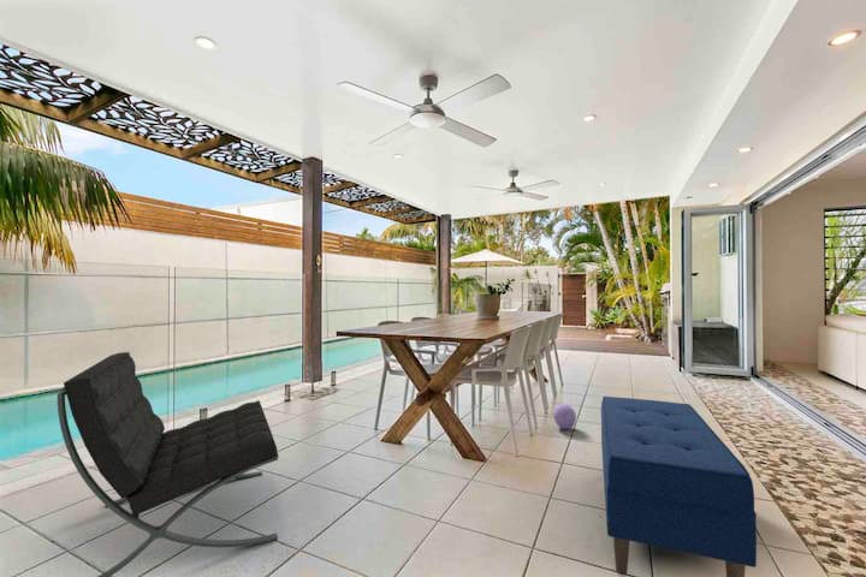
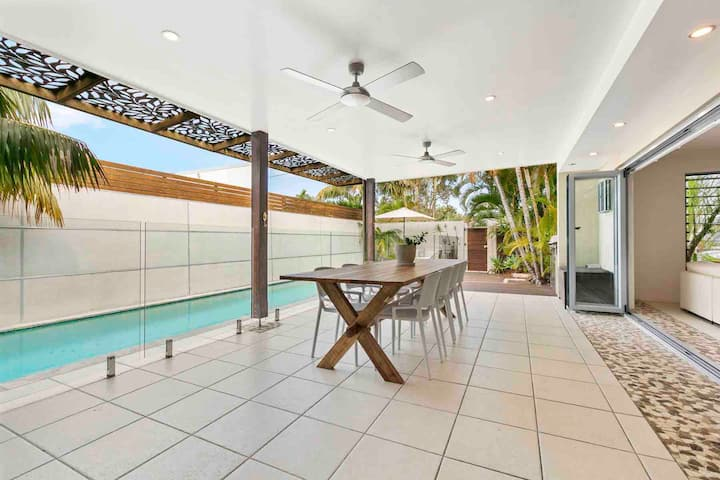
- lounge chair [57,351,279,577]
- bench [600,395,758,577]
- ball [552,403,577,432]
